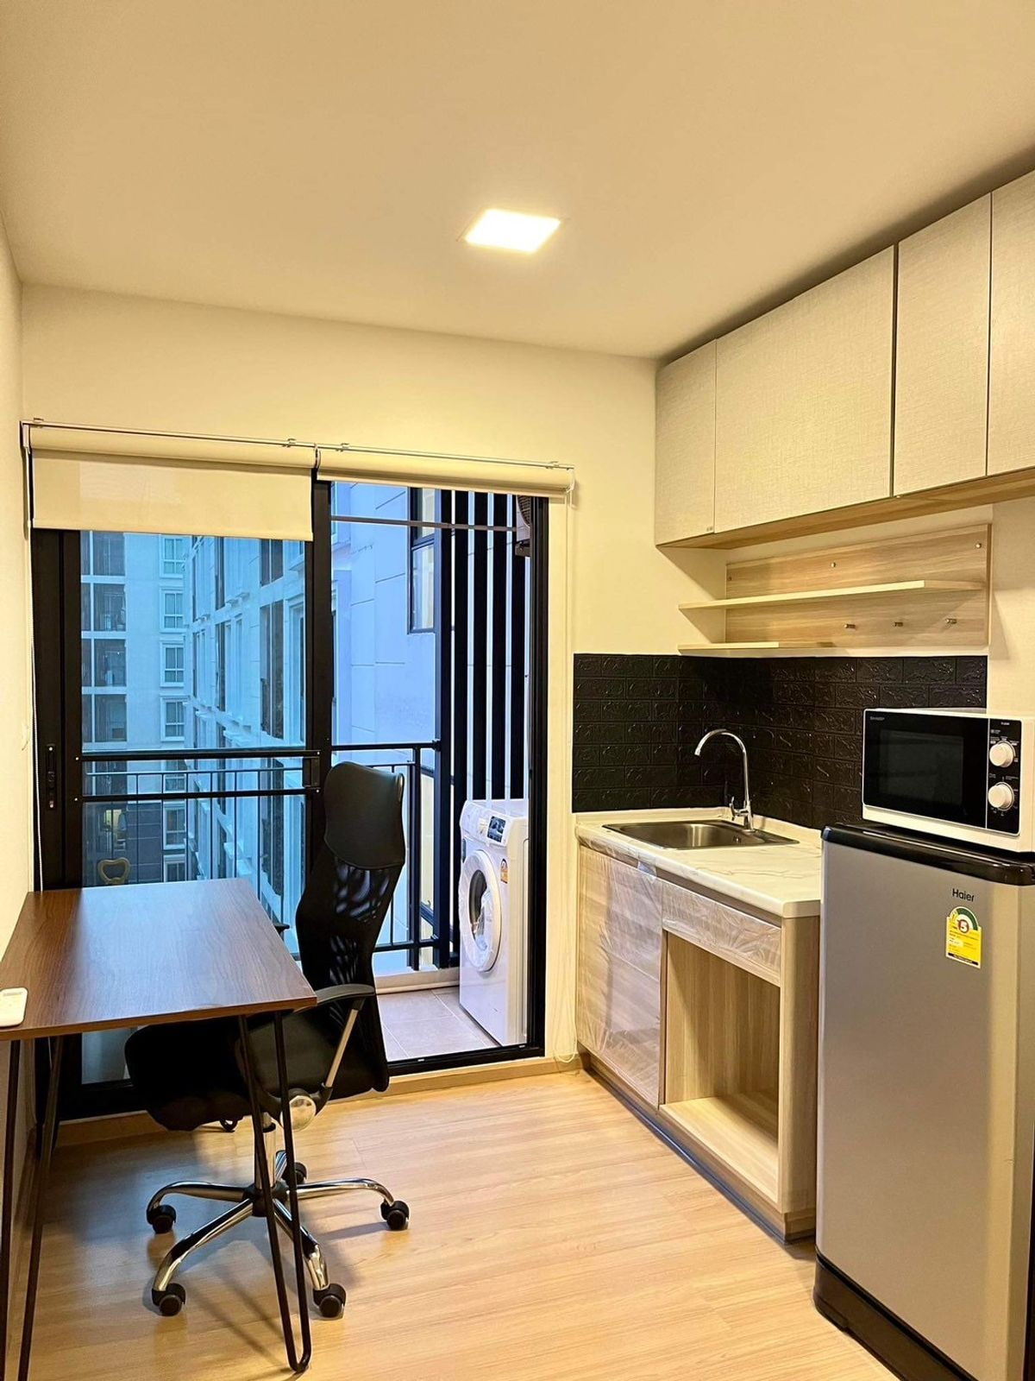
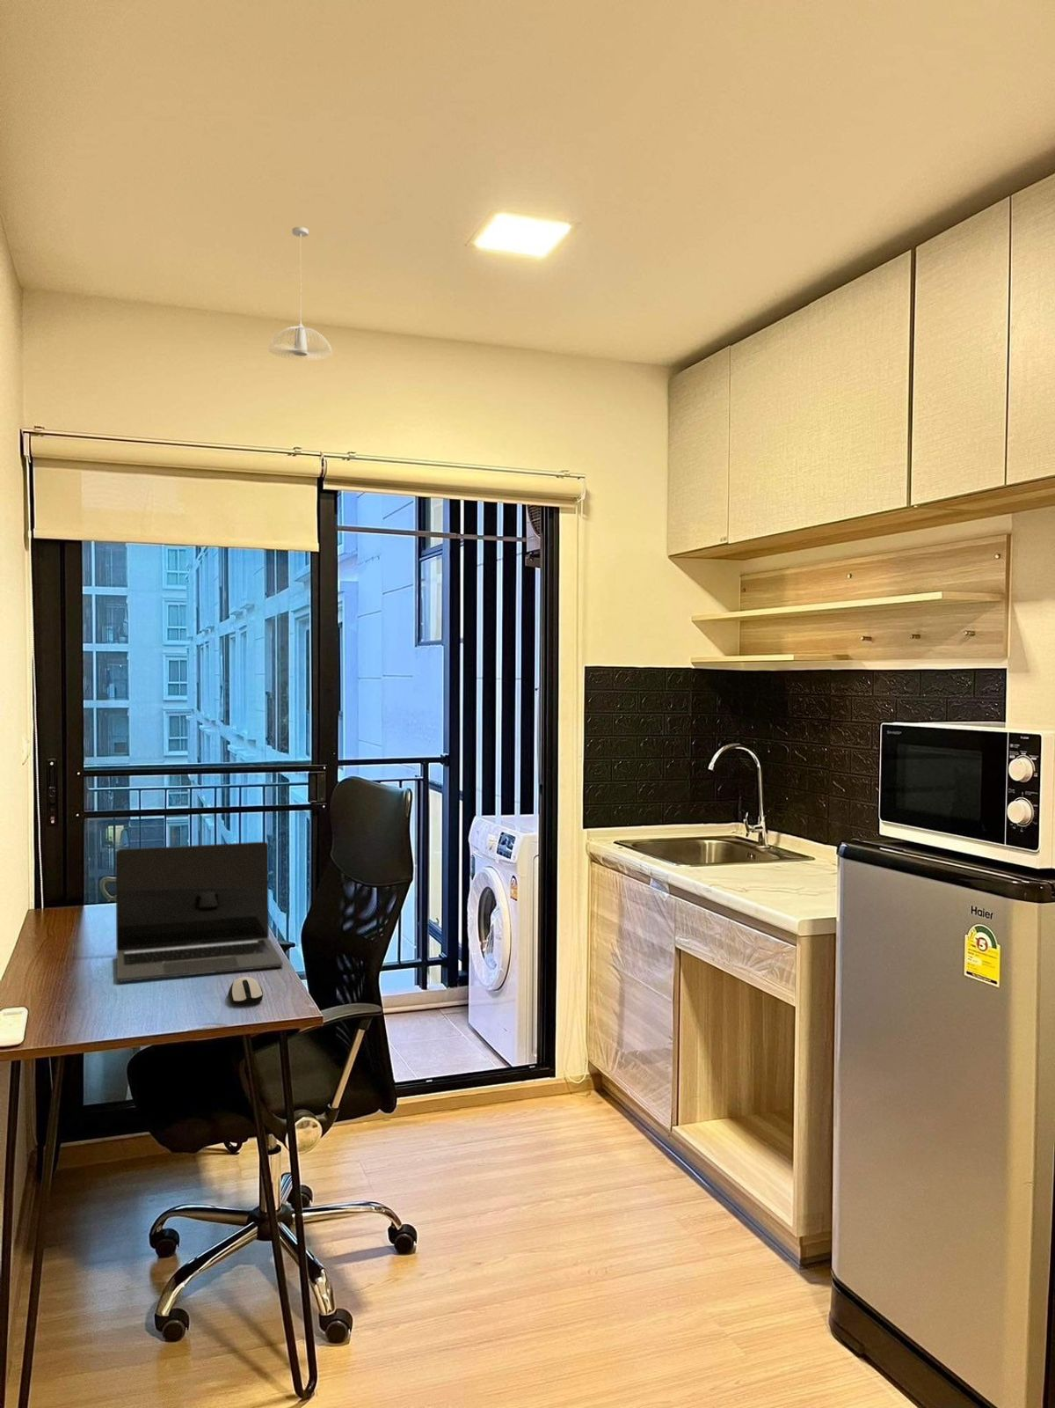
+ pendant light [268,226,334,361]
+ laptop [115,841,284,982]
+ computer mouse [227,976,264,1007]
